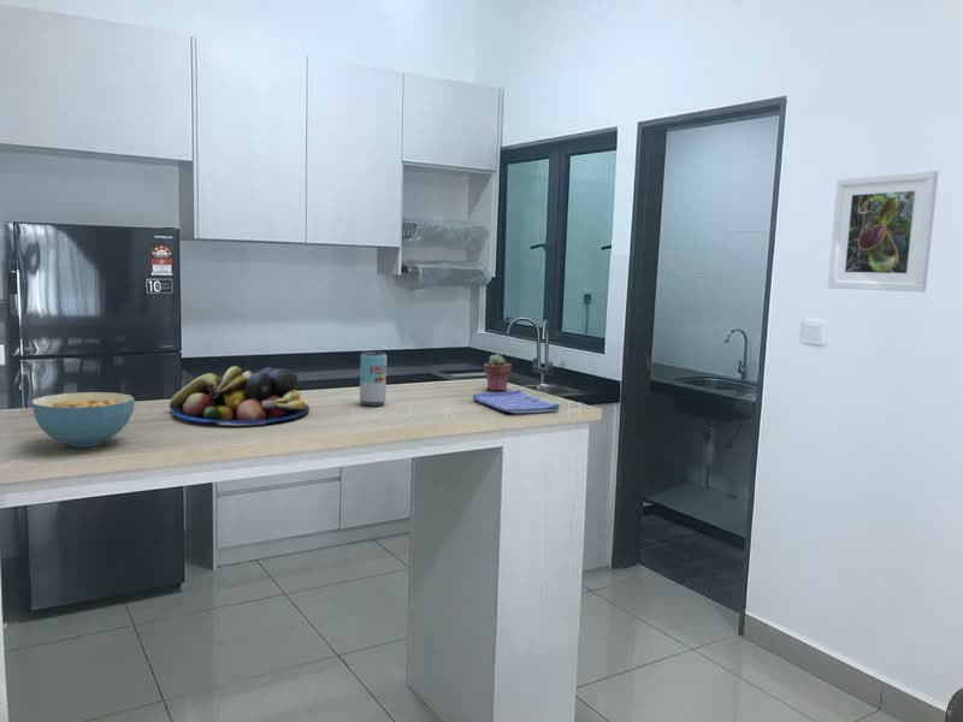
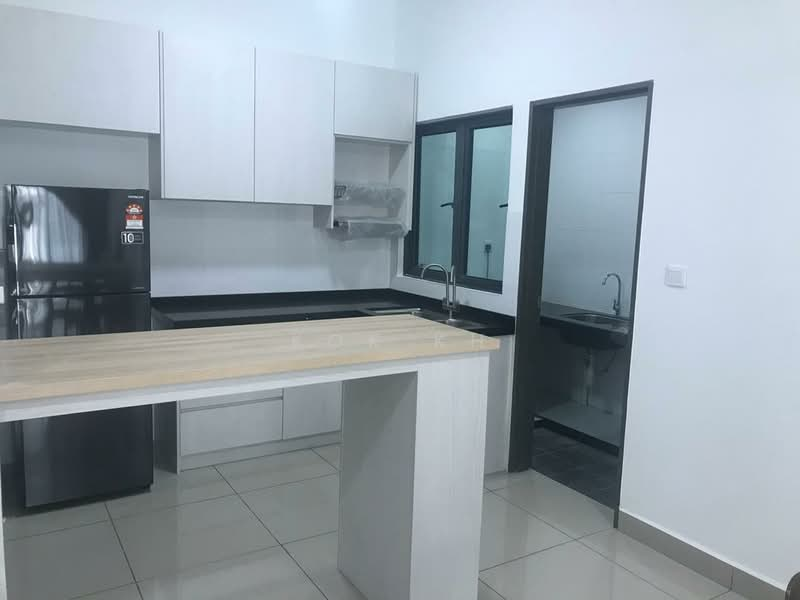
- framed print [826,170,939,294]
- potted succulent [483,353,513,392]
- dish towel [472,389,561,415]
- beverage can [359,350,388,407]
- cereal bowl [30,391,136,448]
- fruit bowl [169,365,311,426]
